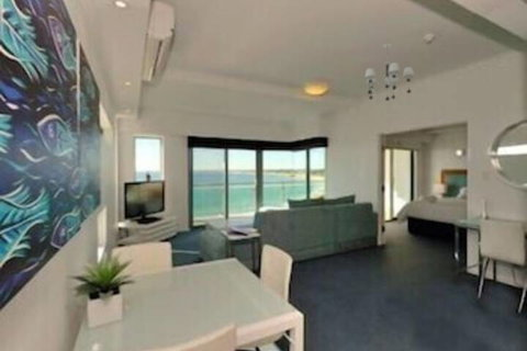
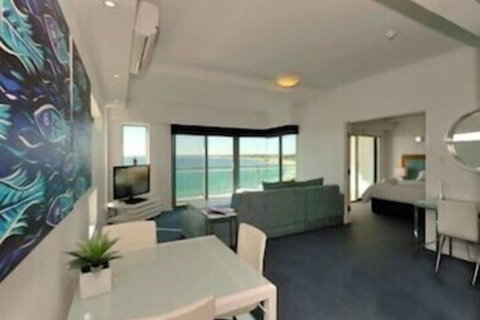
- chandelier [363,43,415,102]
